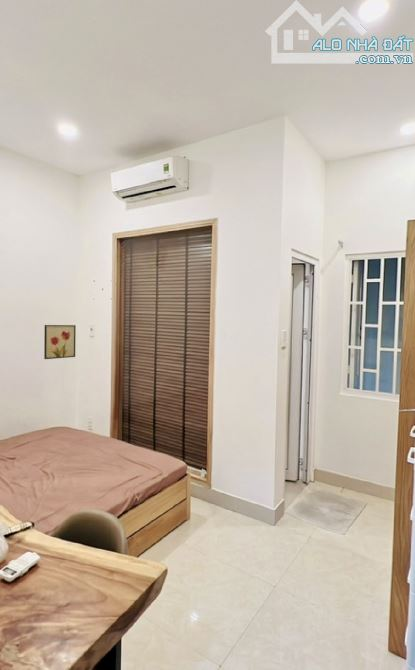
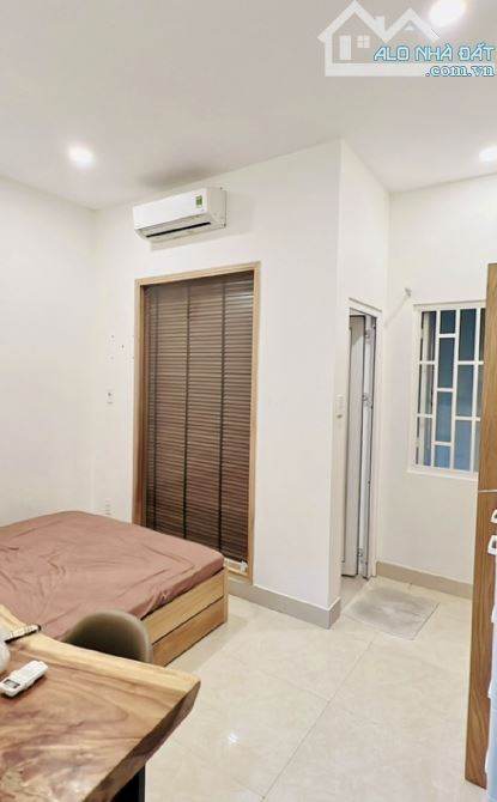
- wall art [43,324,77,360]
